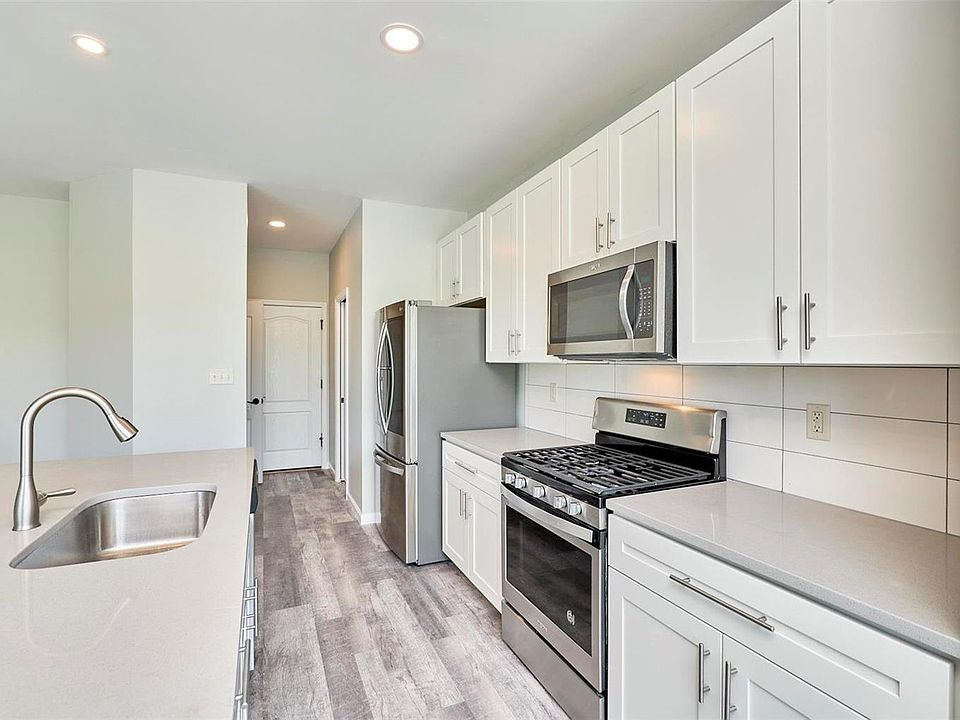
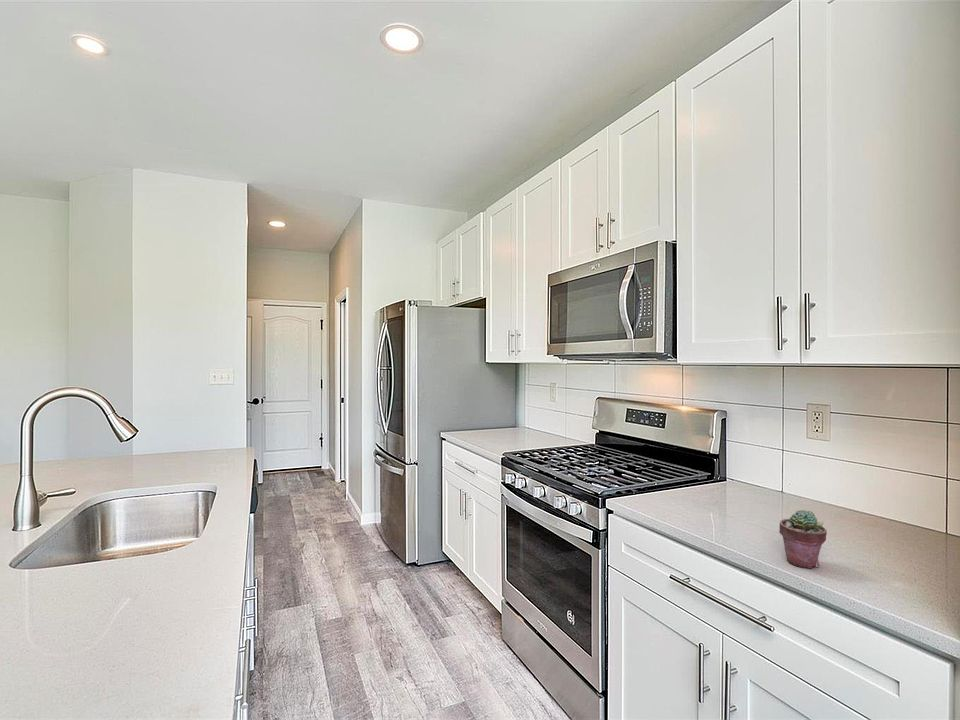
+ potted succulent [778,509,828,569]
